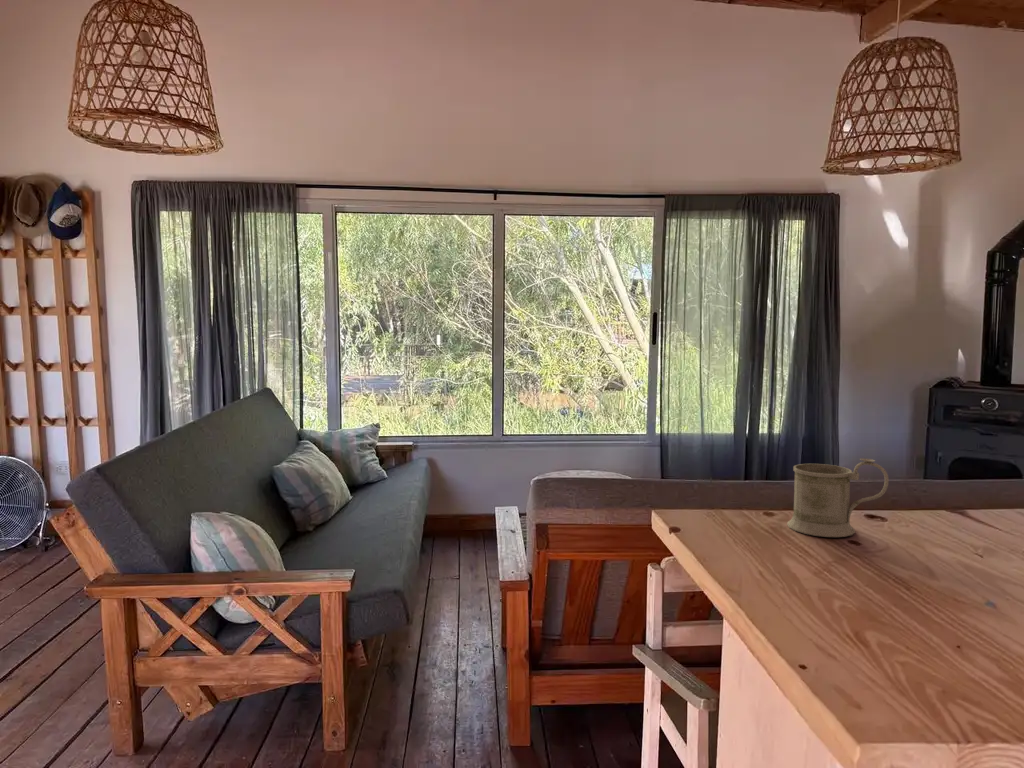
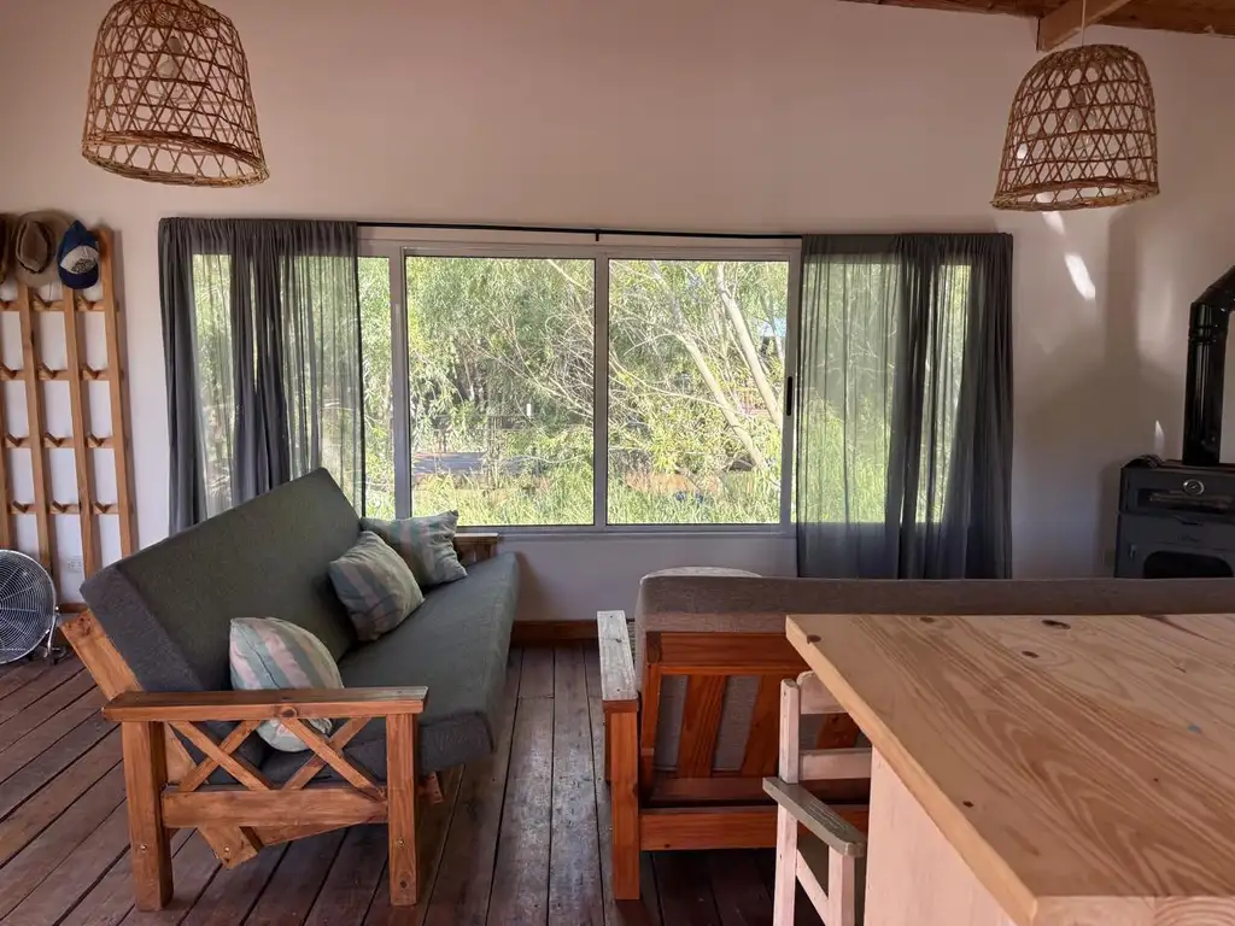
- mug [786,457,890,538]
